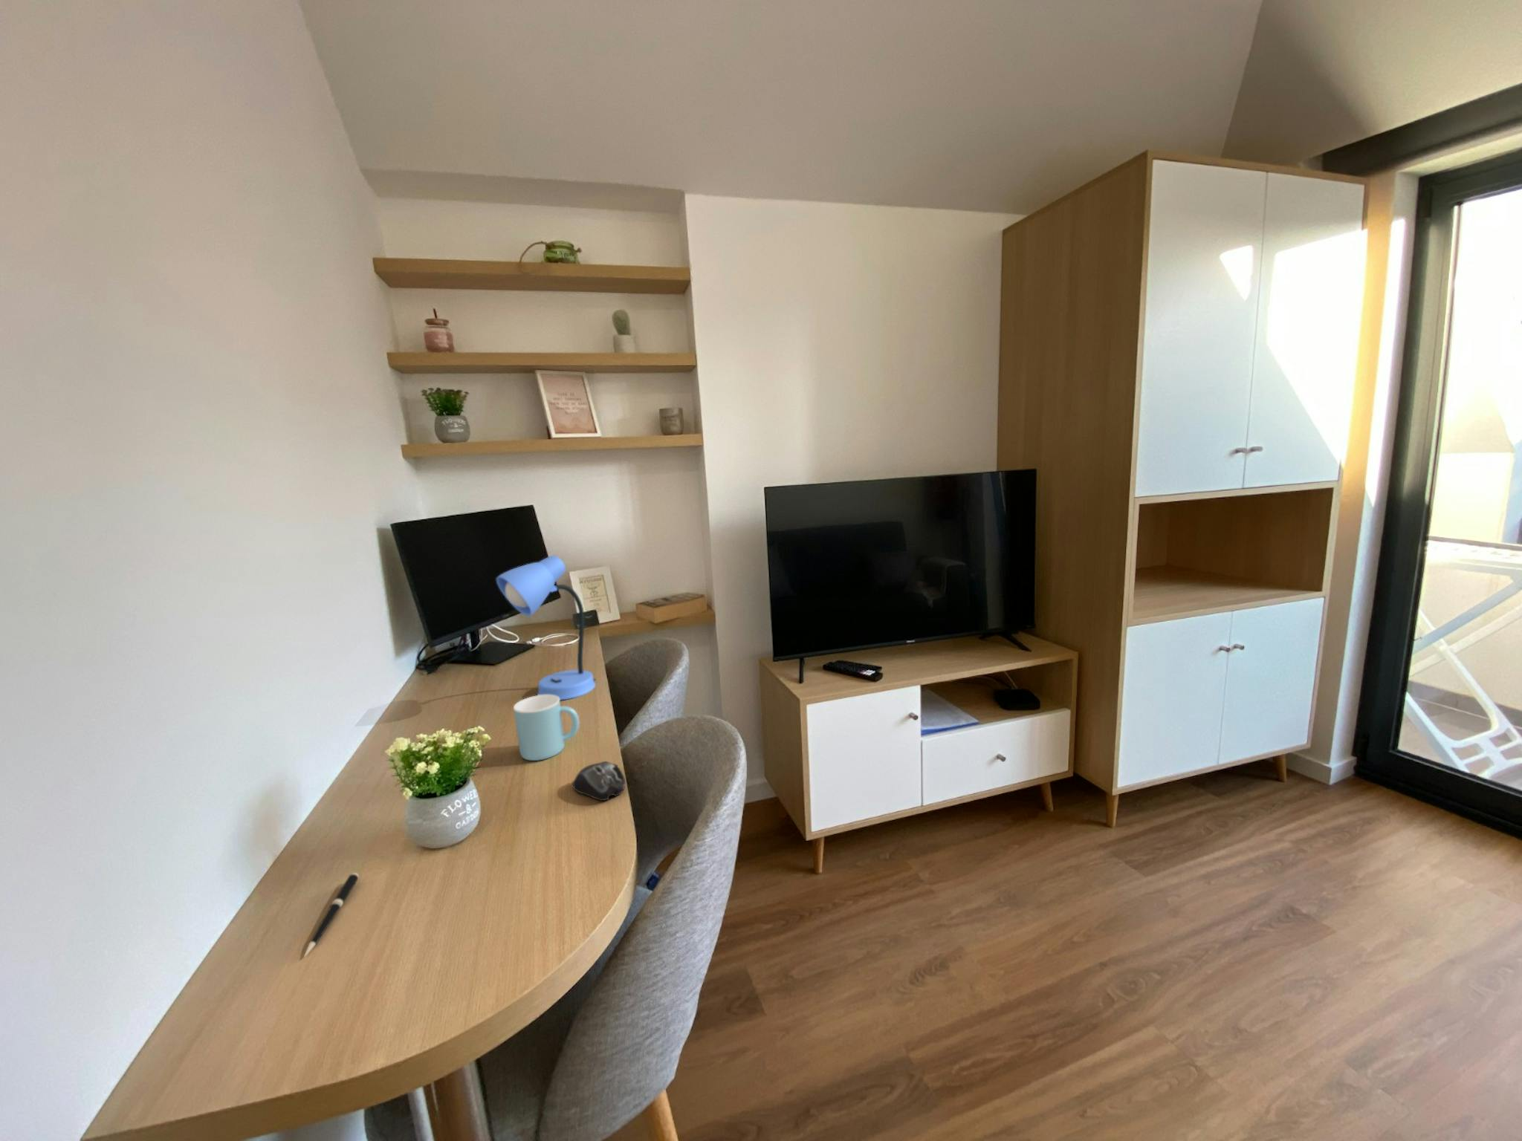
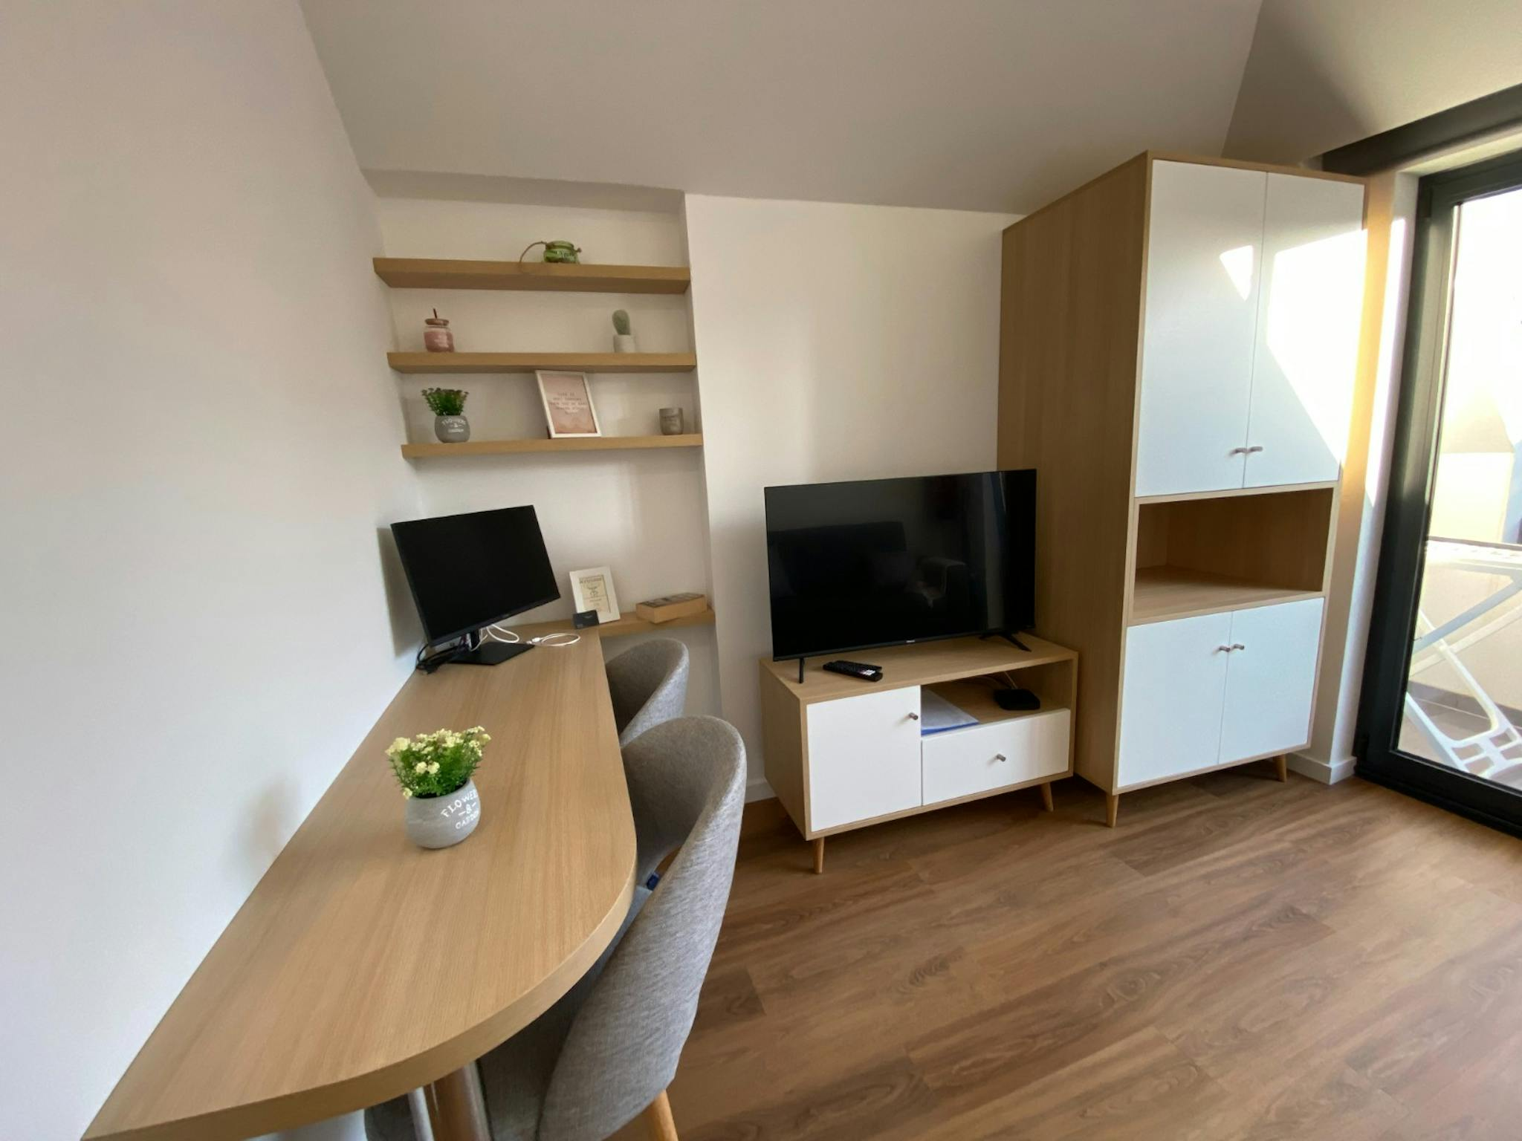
- mug [513,695,580,761]
- computer mouse [572,761,627,802]
- desk lamp [496,555,596,701]
- pen [303,873,360,959]
